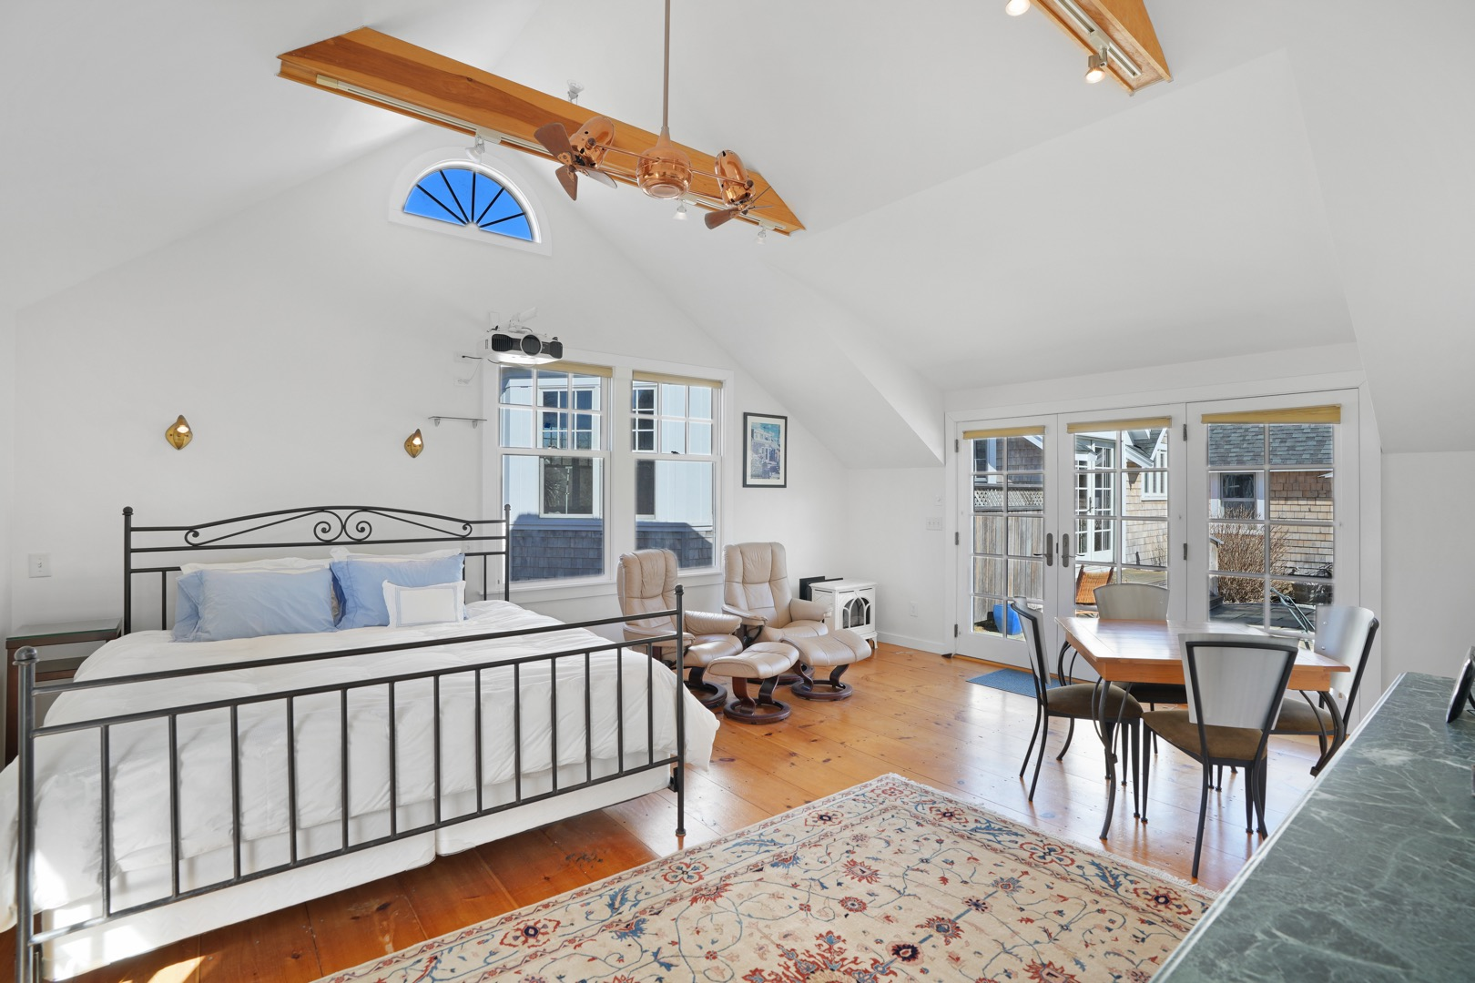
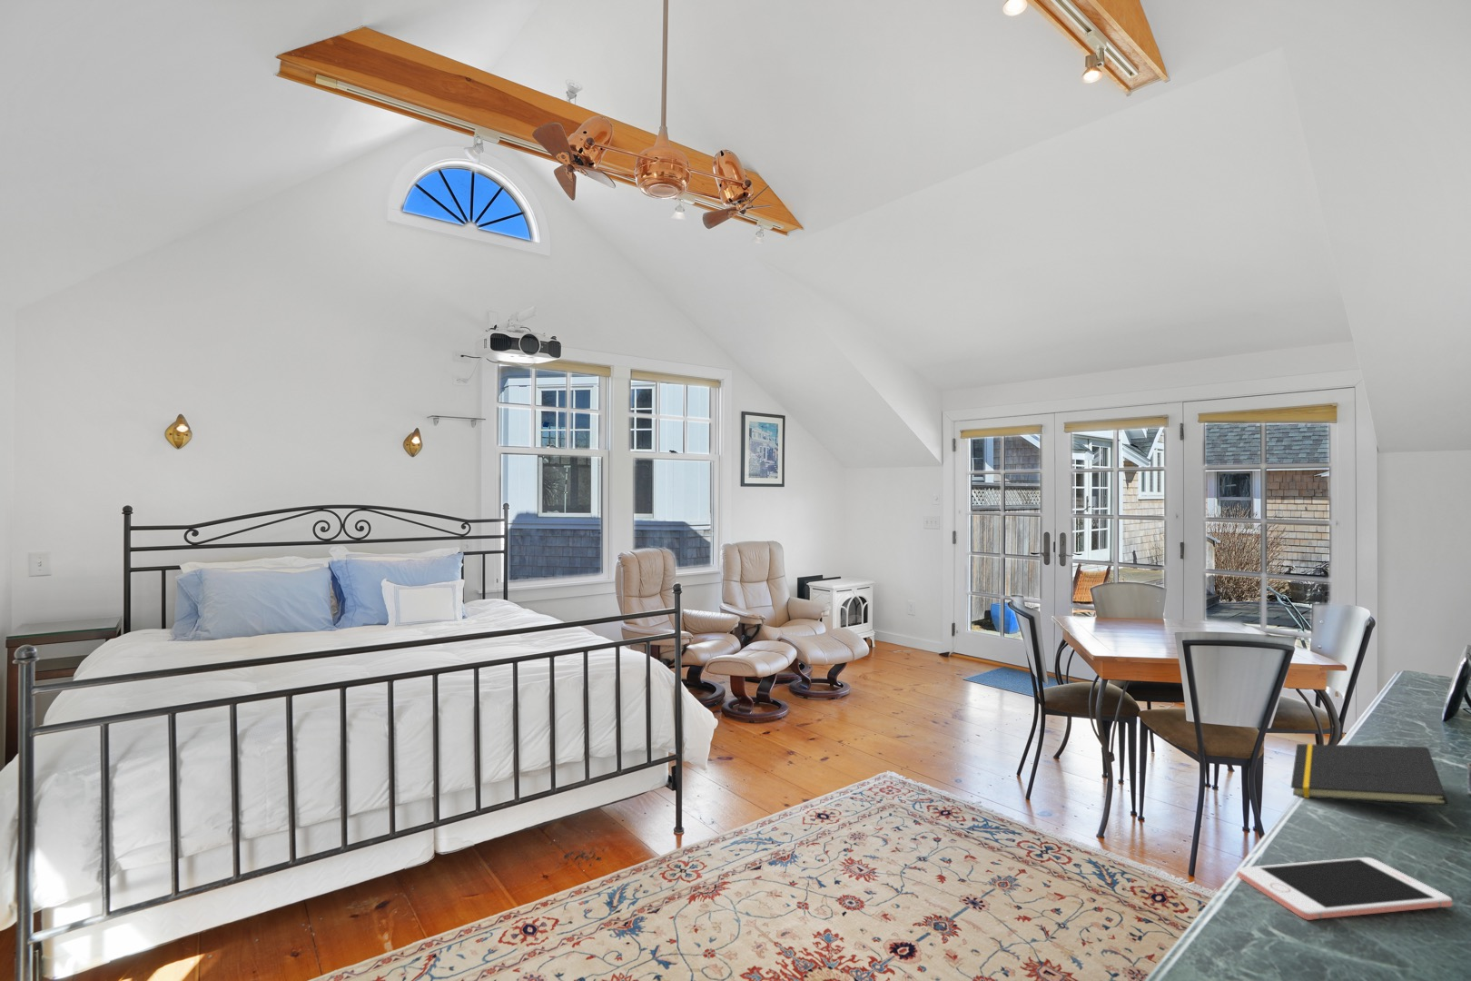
+ notepad [1290,743,1448,807]
+ cell phone [1237,856,1452,921]
